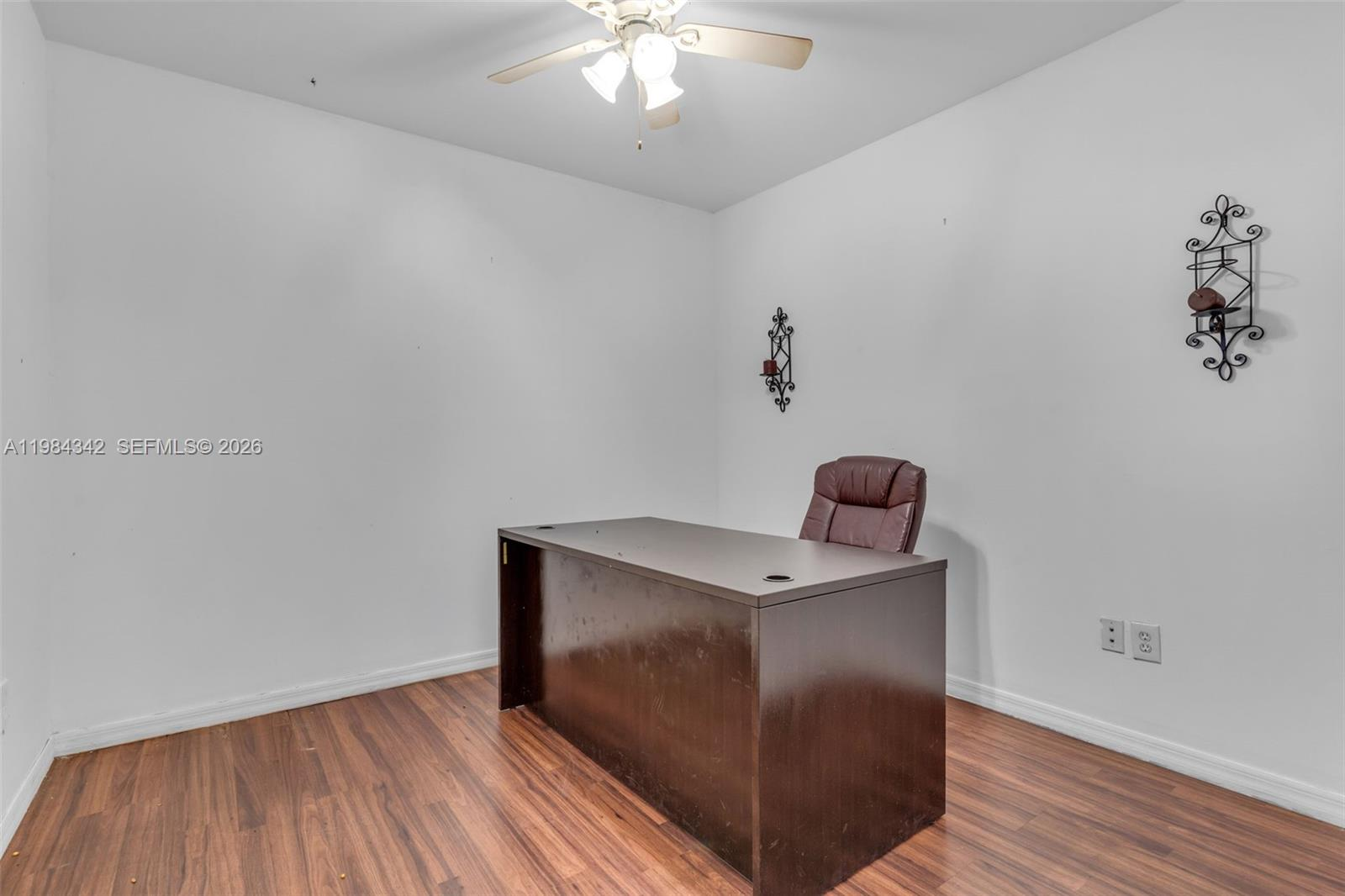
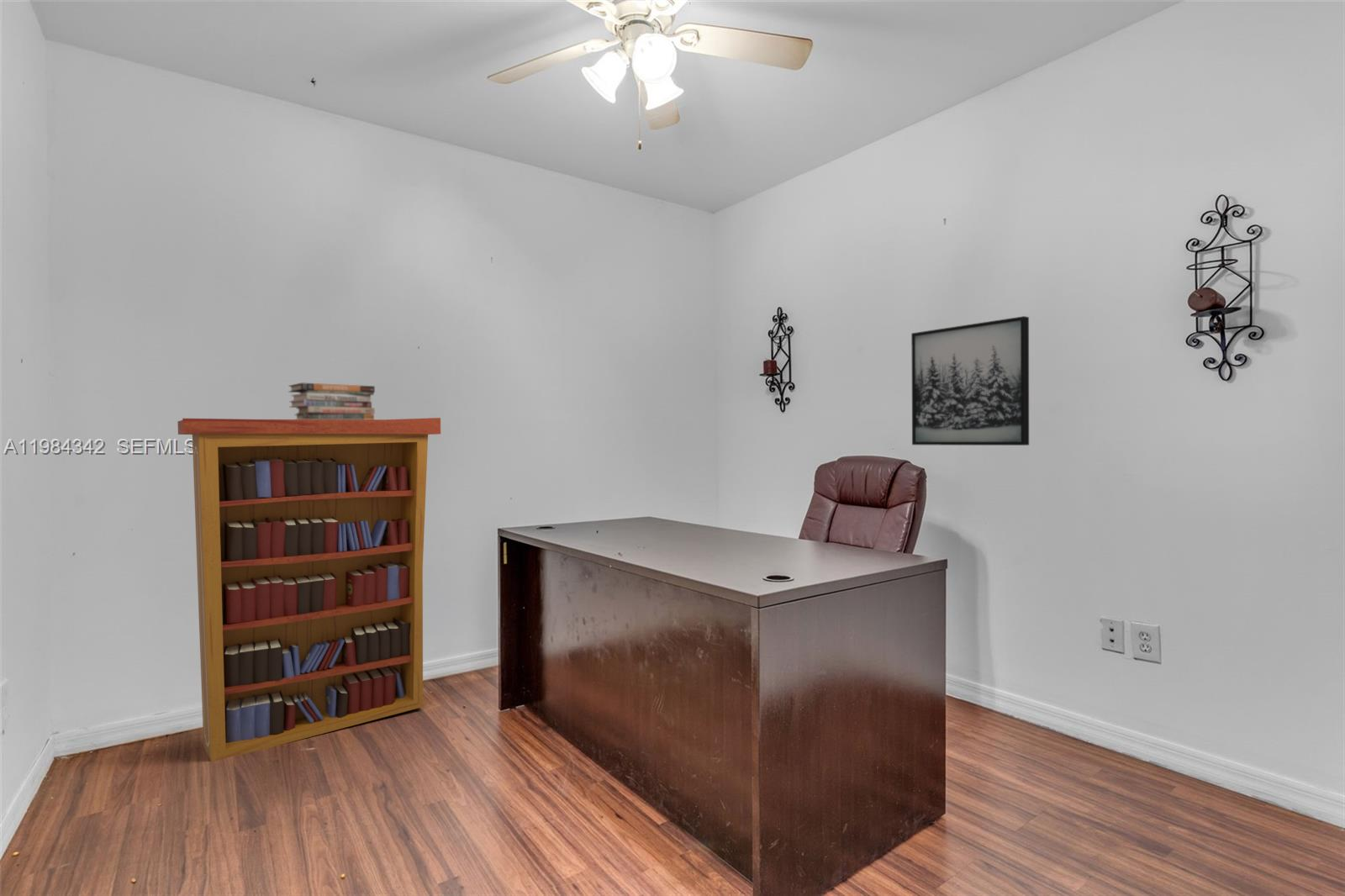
+ bookcase [177,417,441,762]
+ wall art [910,315,1030,446]
+ book stack [287,382,376,419]
